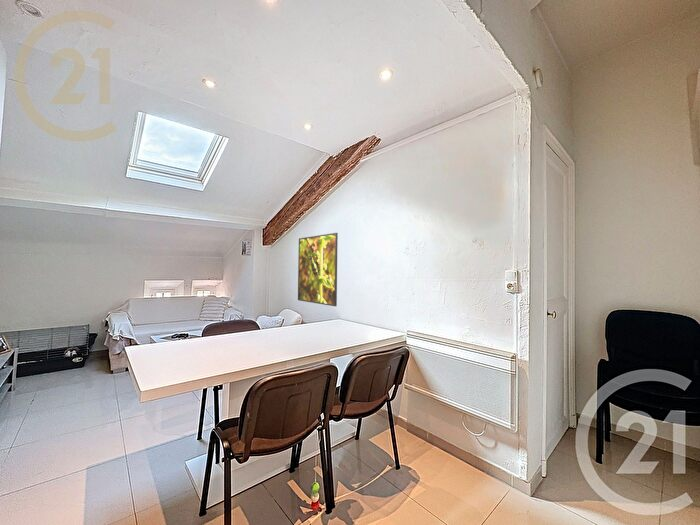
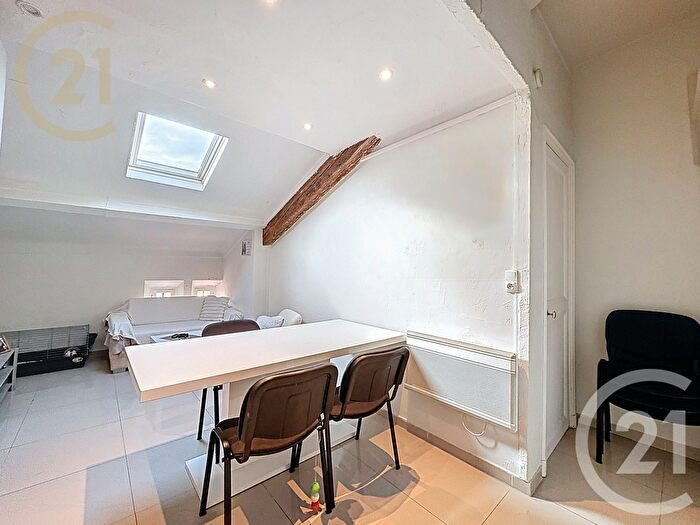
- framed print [297,232,339,307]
